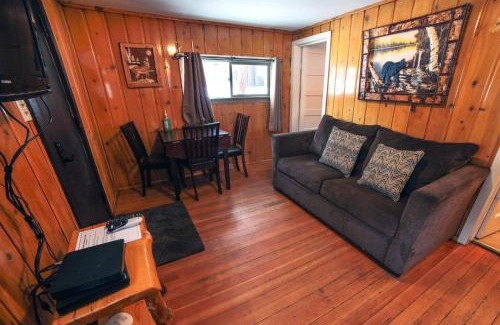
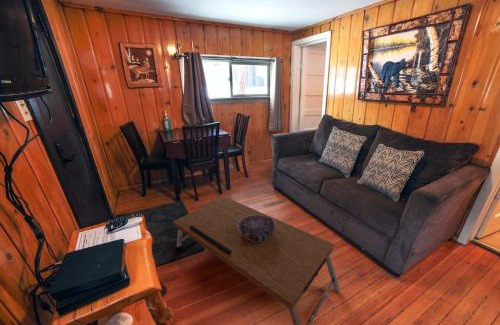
+ decorative bowl [237,215,275,243]
+ coffee table [173,195,341,325]
